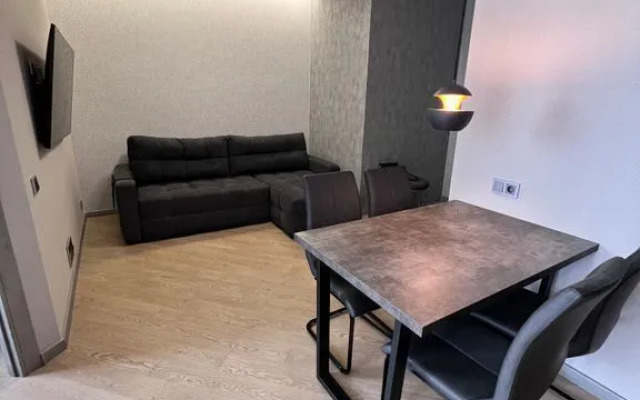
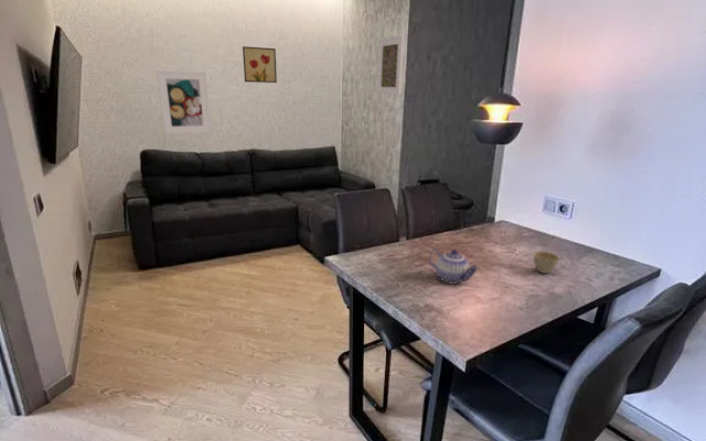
+ flower pot [533,250,560,275]
+ wall art [242,45,278,84]
+ teapot [428,247,480,286]
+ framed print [156,69,213,136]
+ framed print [376,34,405,96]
